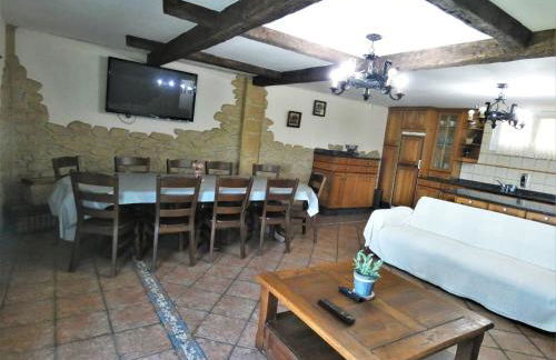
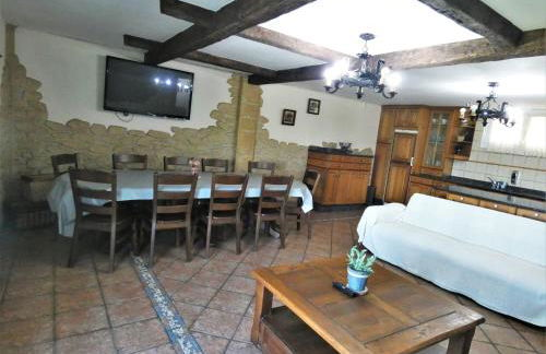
- remote control [317,298,357,326]
